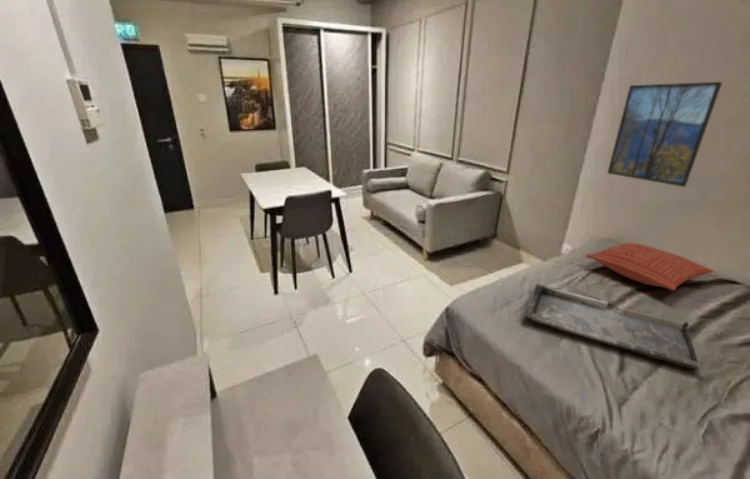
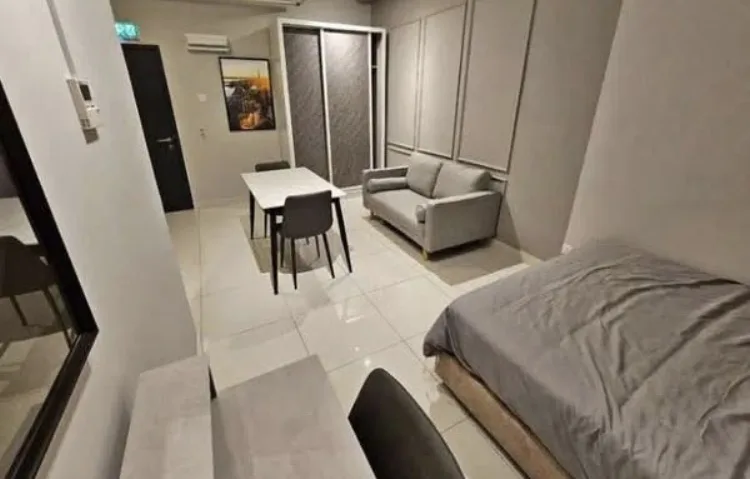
- tray [522,282,704,370]
- pillow [585,242,714,291]
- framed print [606,81,723,188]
